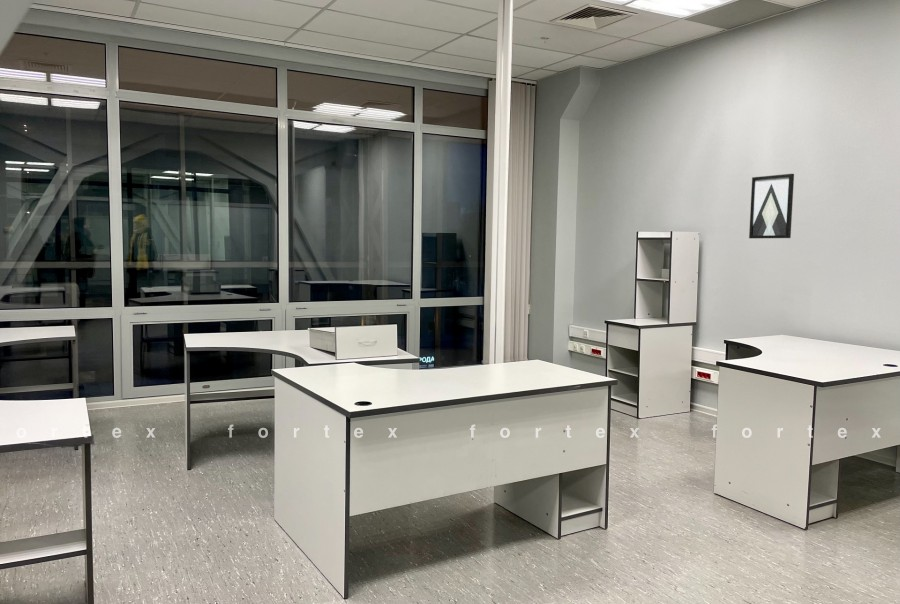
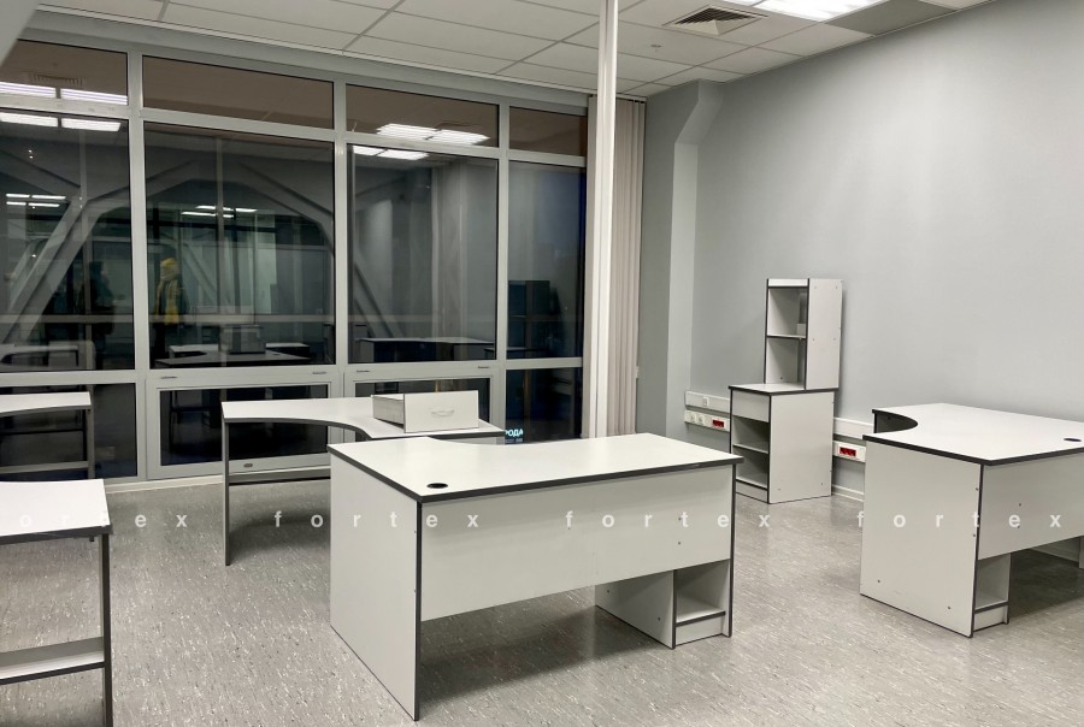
- wall art [748,173,795,239]
